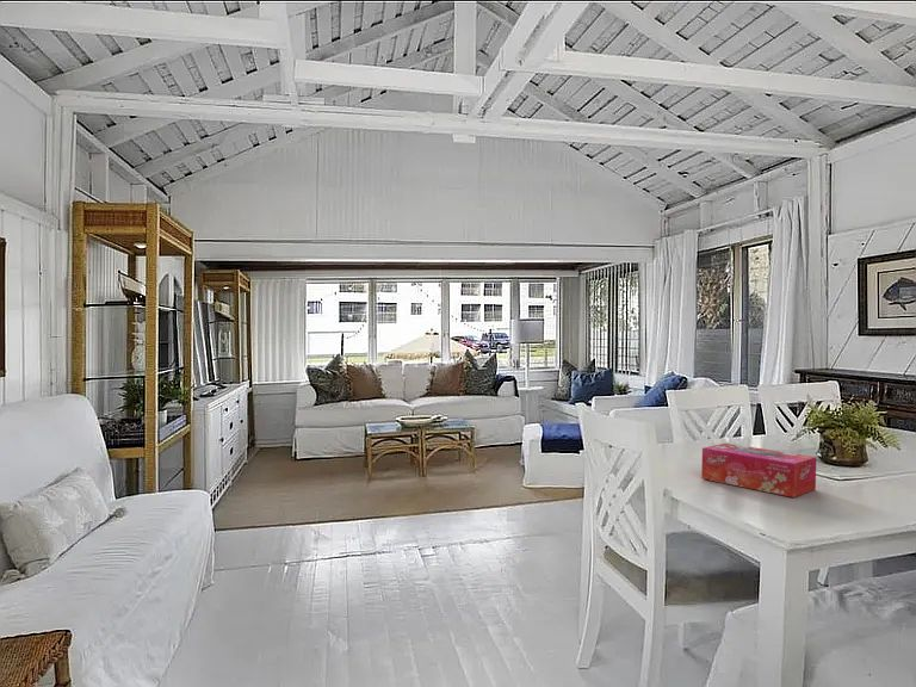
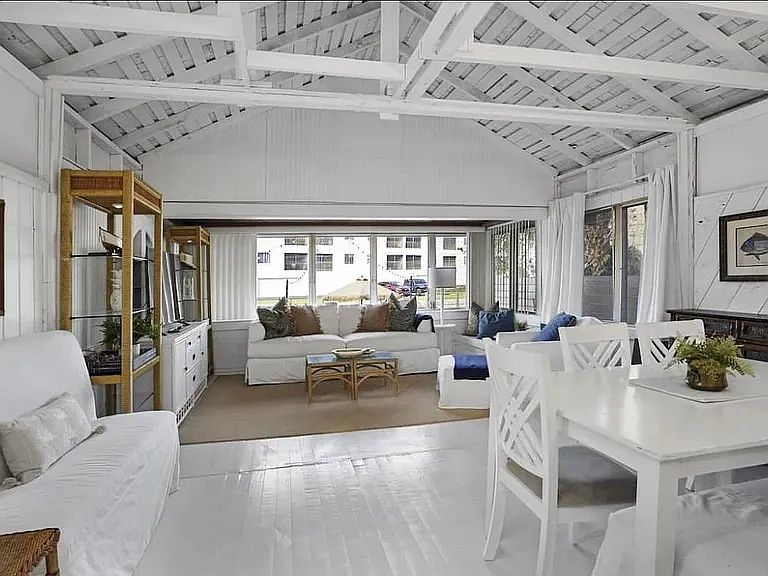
- tissue box [700,442,817,499]
